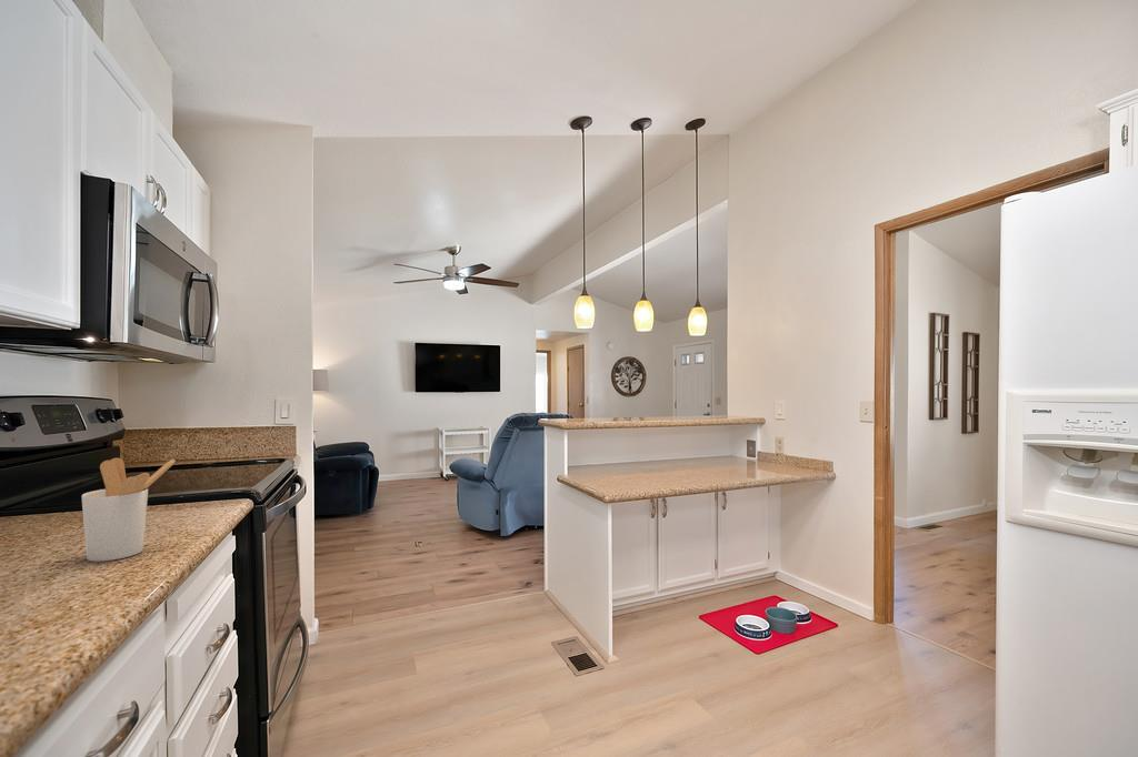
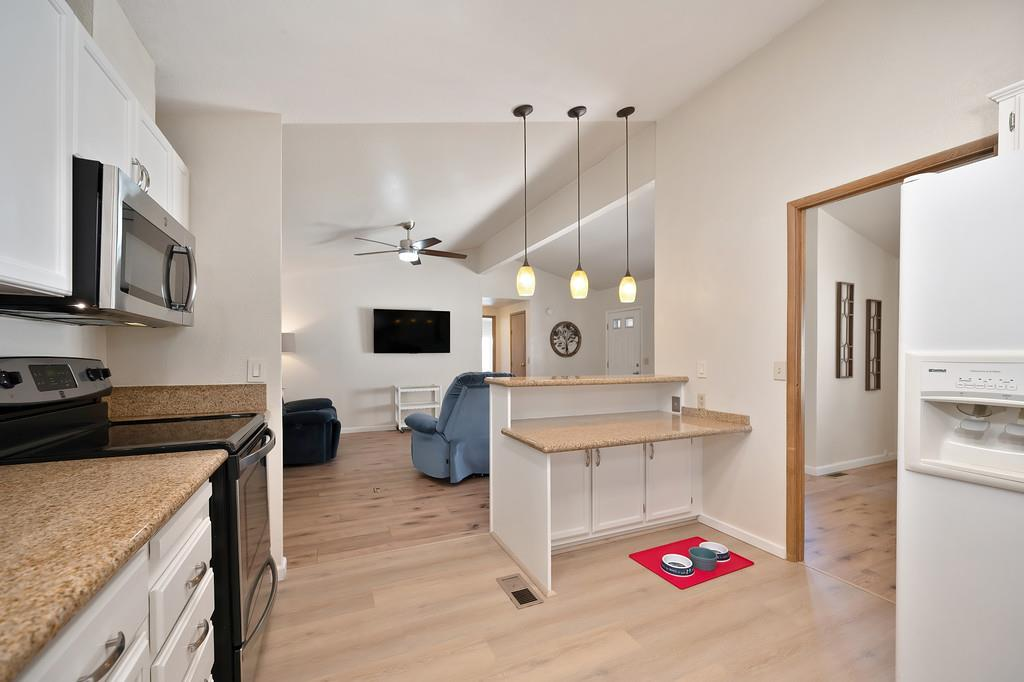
- utensil holder [81,457,177,563]
